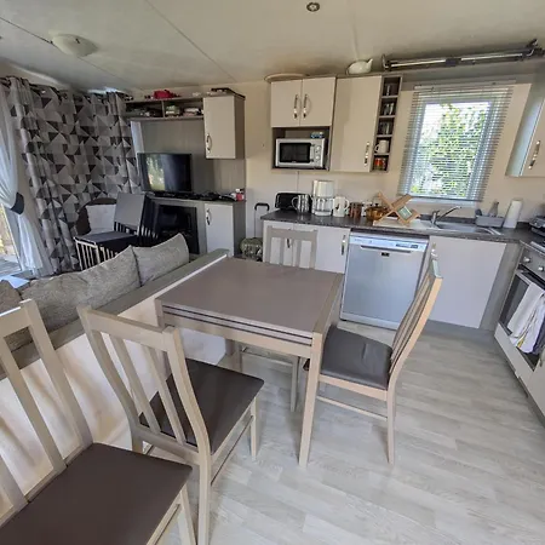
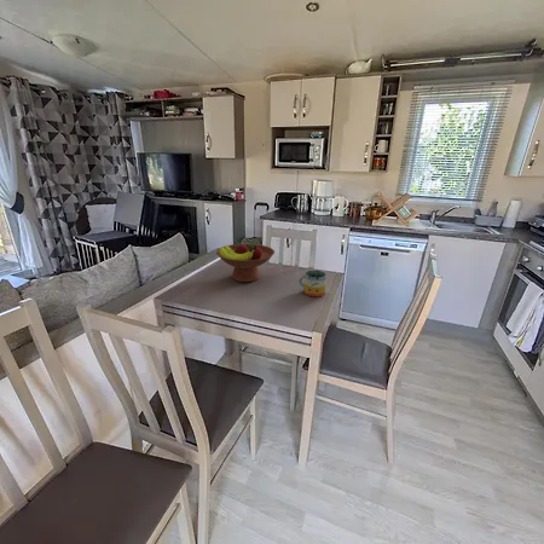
+ mug [297,270,328,297]
+ fruit bowl [215,242,276,283]
